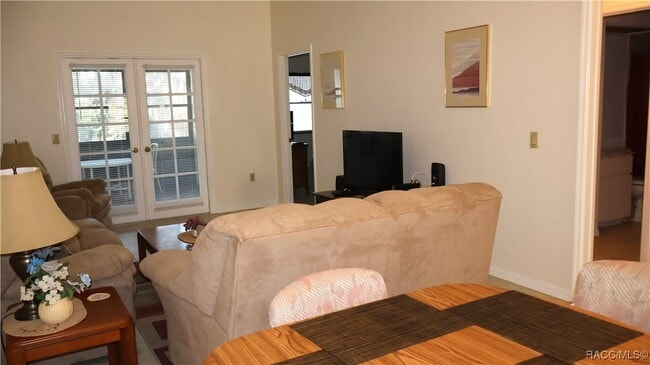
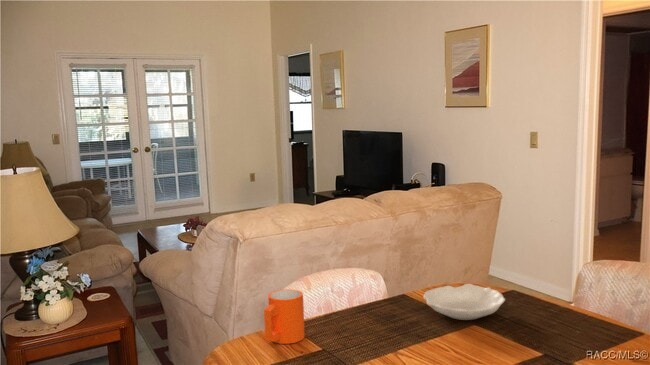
+ bowl [423,283,506,321]
+ mug [263,289,306,345]
